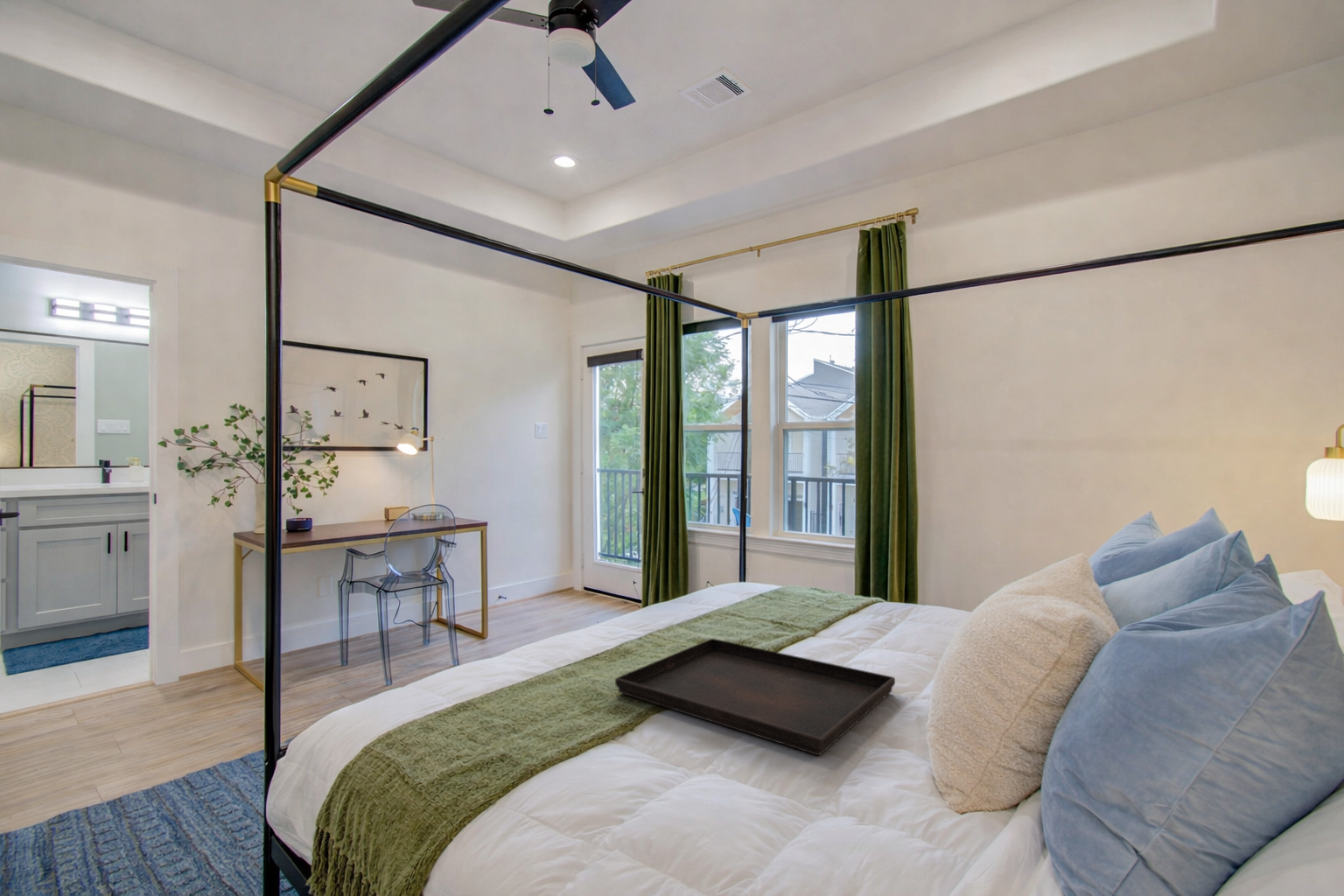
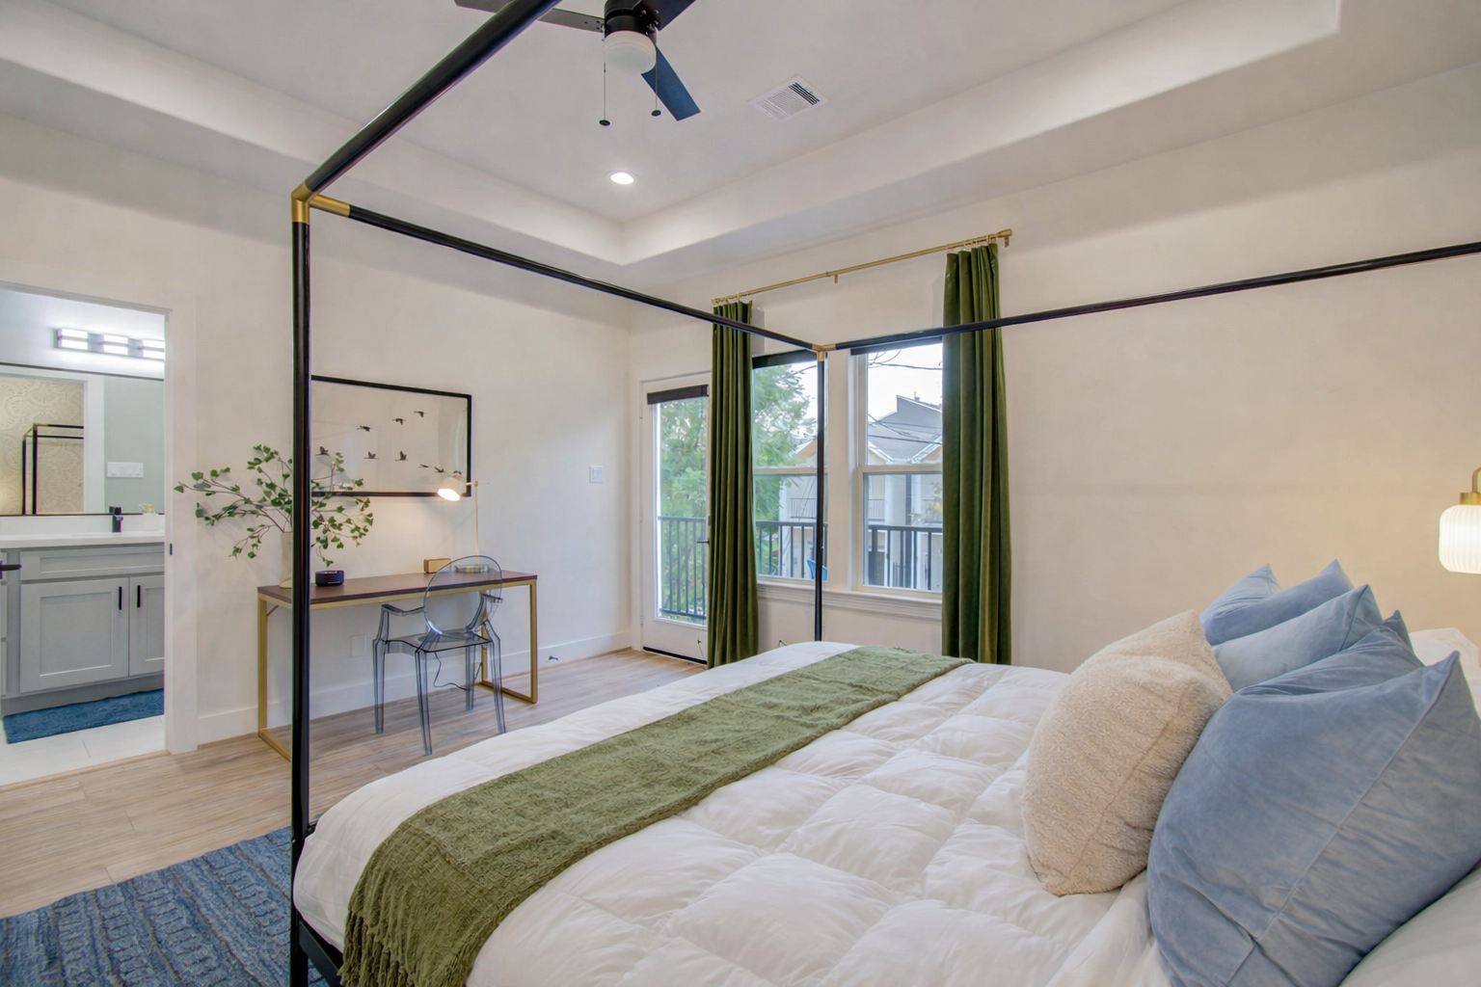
- serving tray [614,638,896,756]
